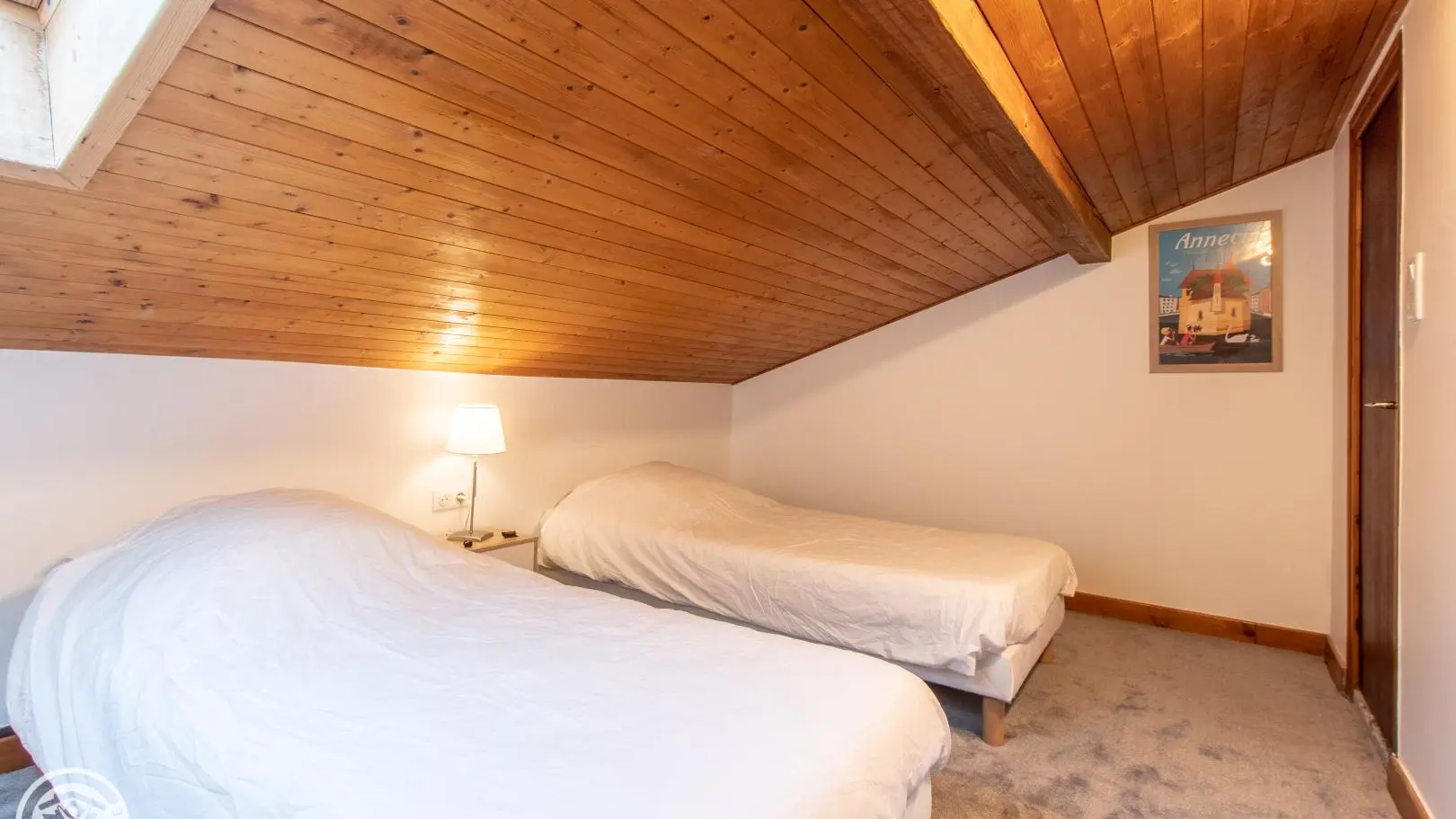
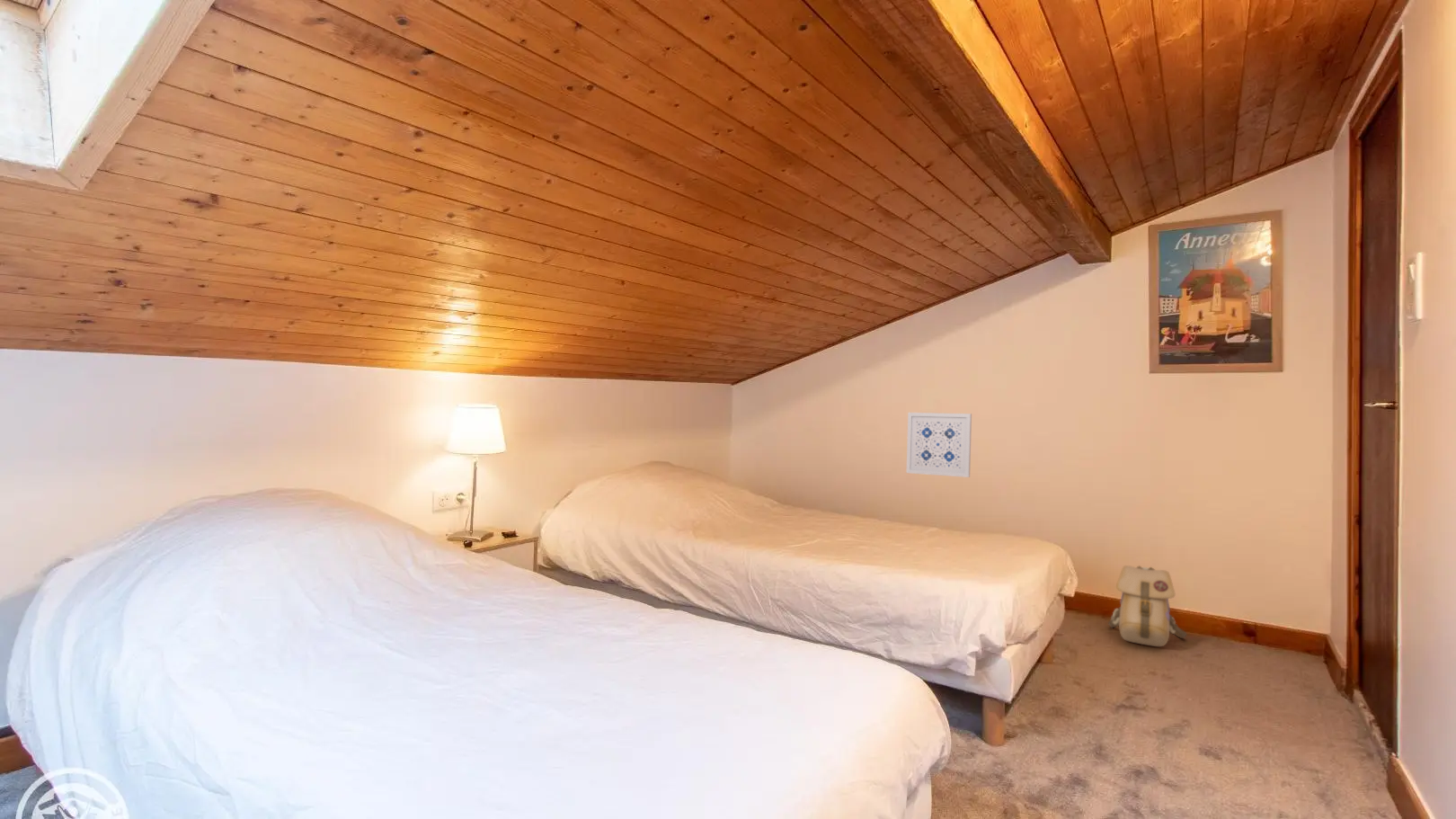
+ backpack [1107,565,1187,647]
+ wall art [905,412,972,478]
